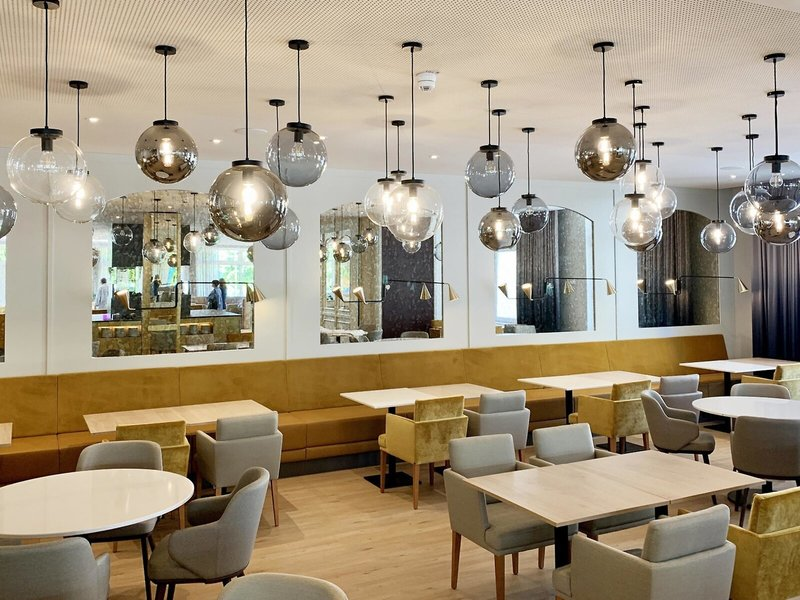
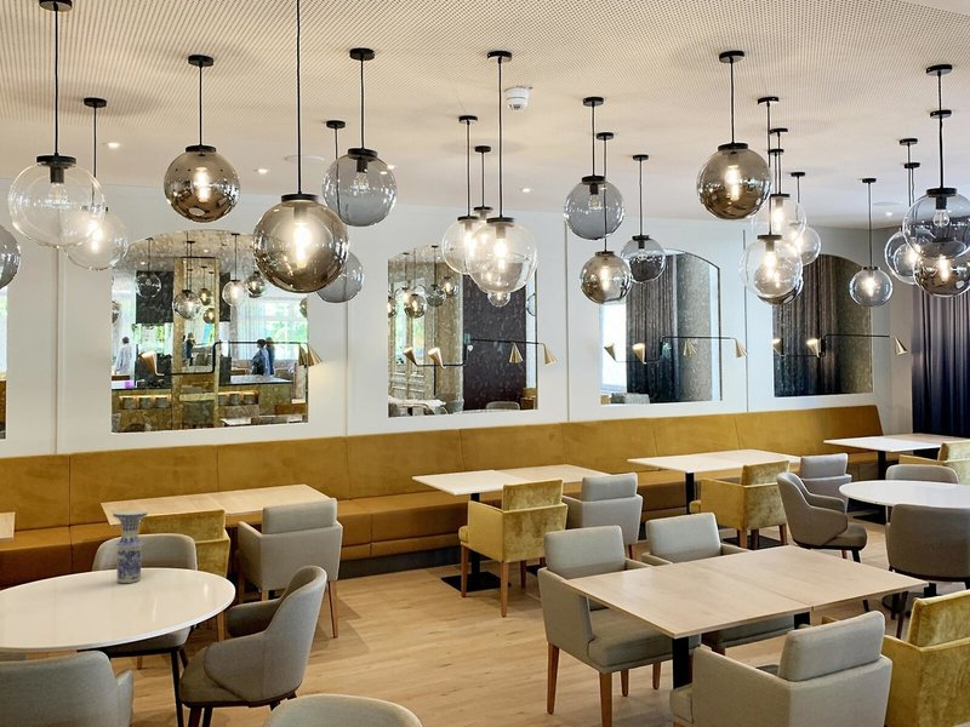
+ vase [112,509,149,584]
